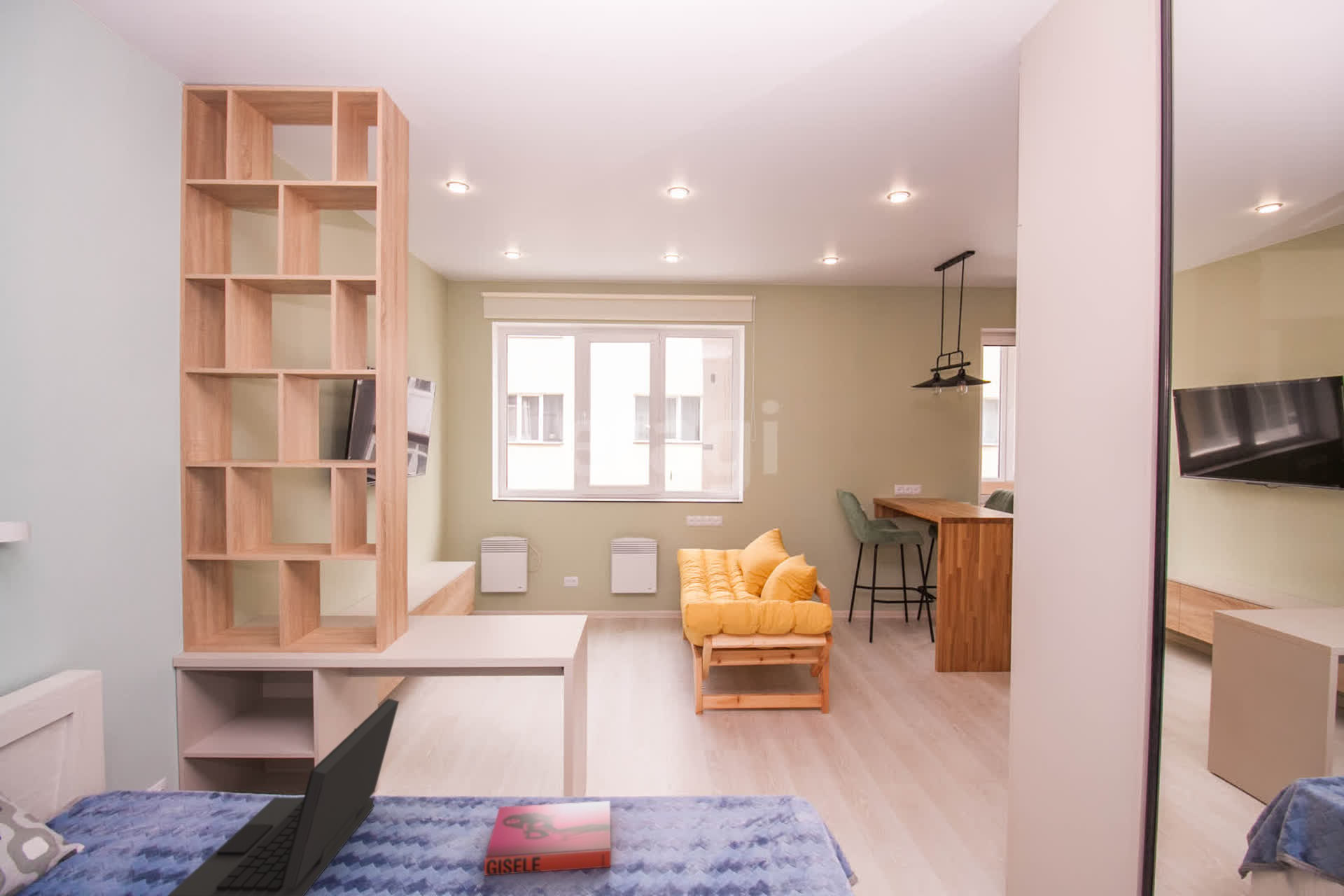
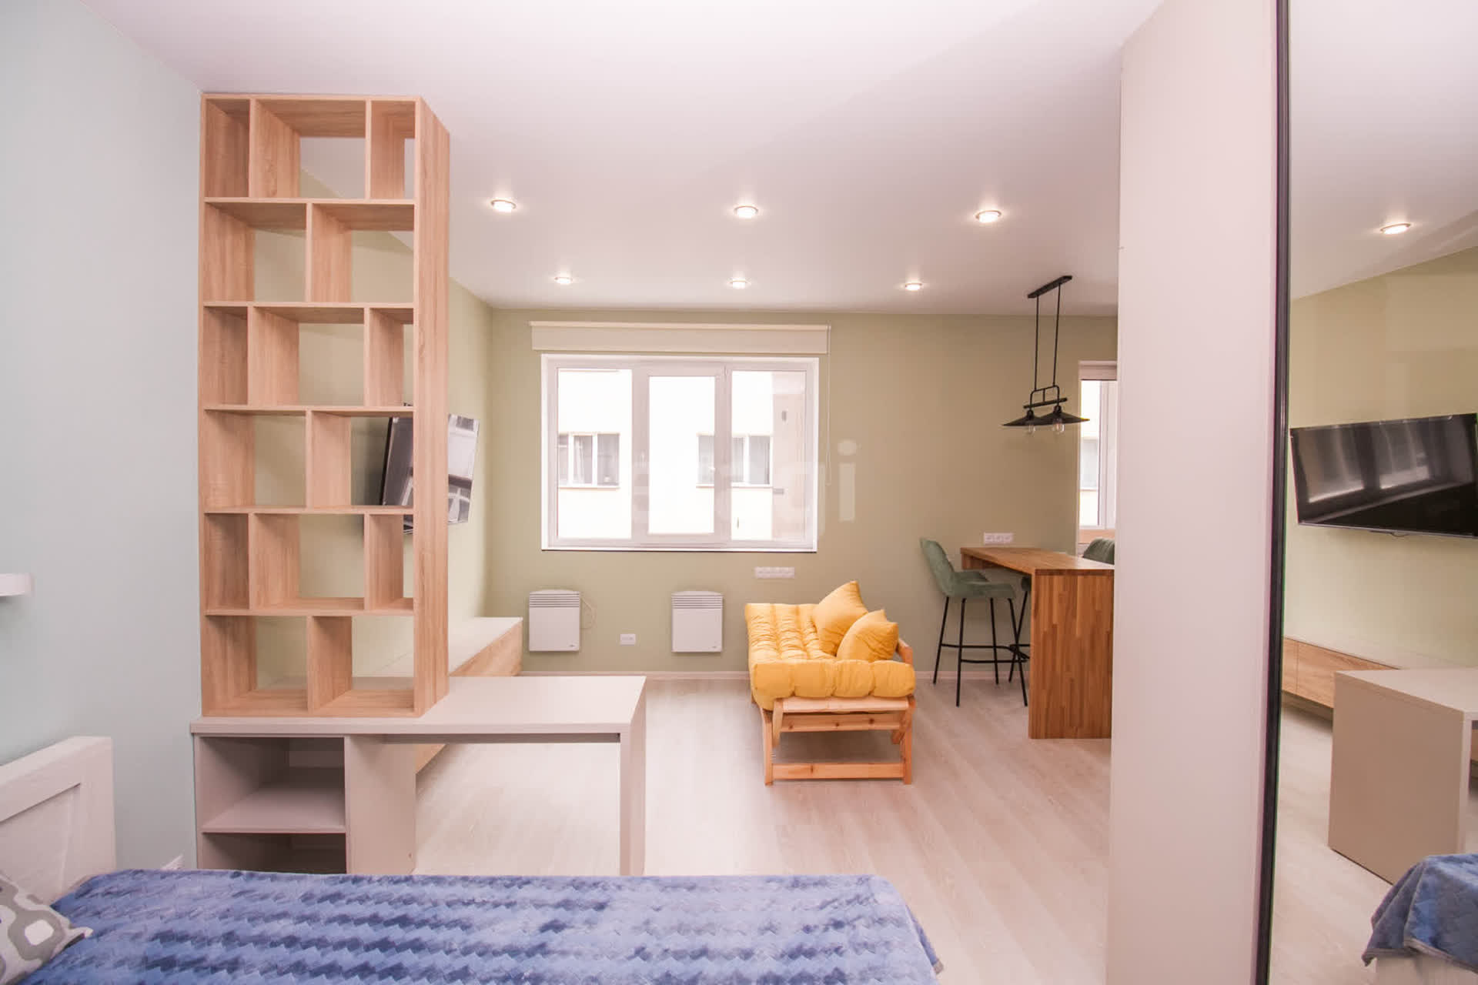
- hardback book [484,800,612,876]
- laptop [167,698,400,896]
